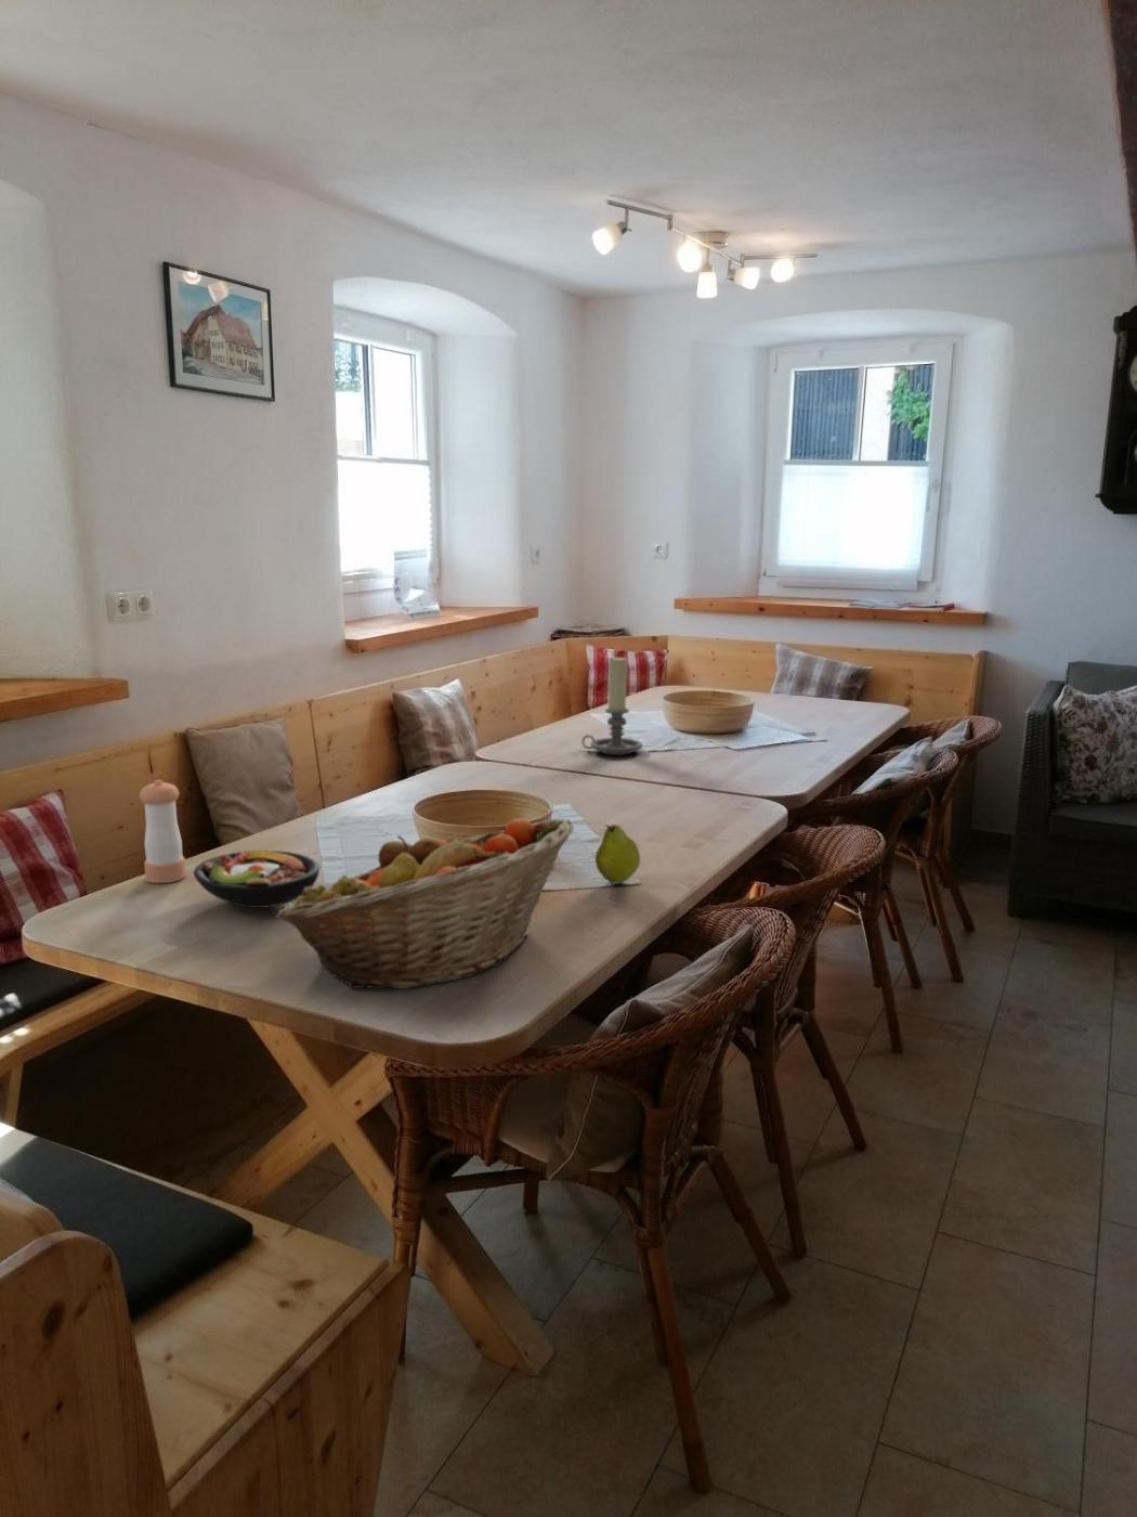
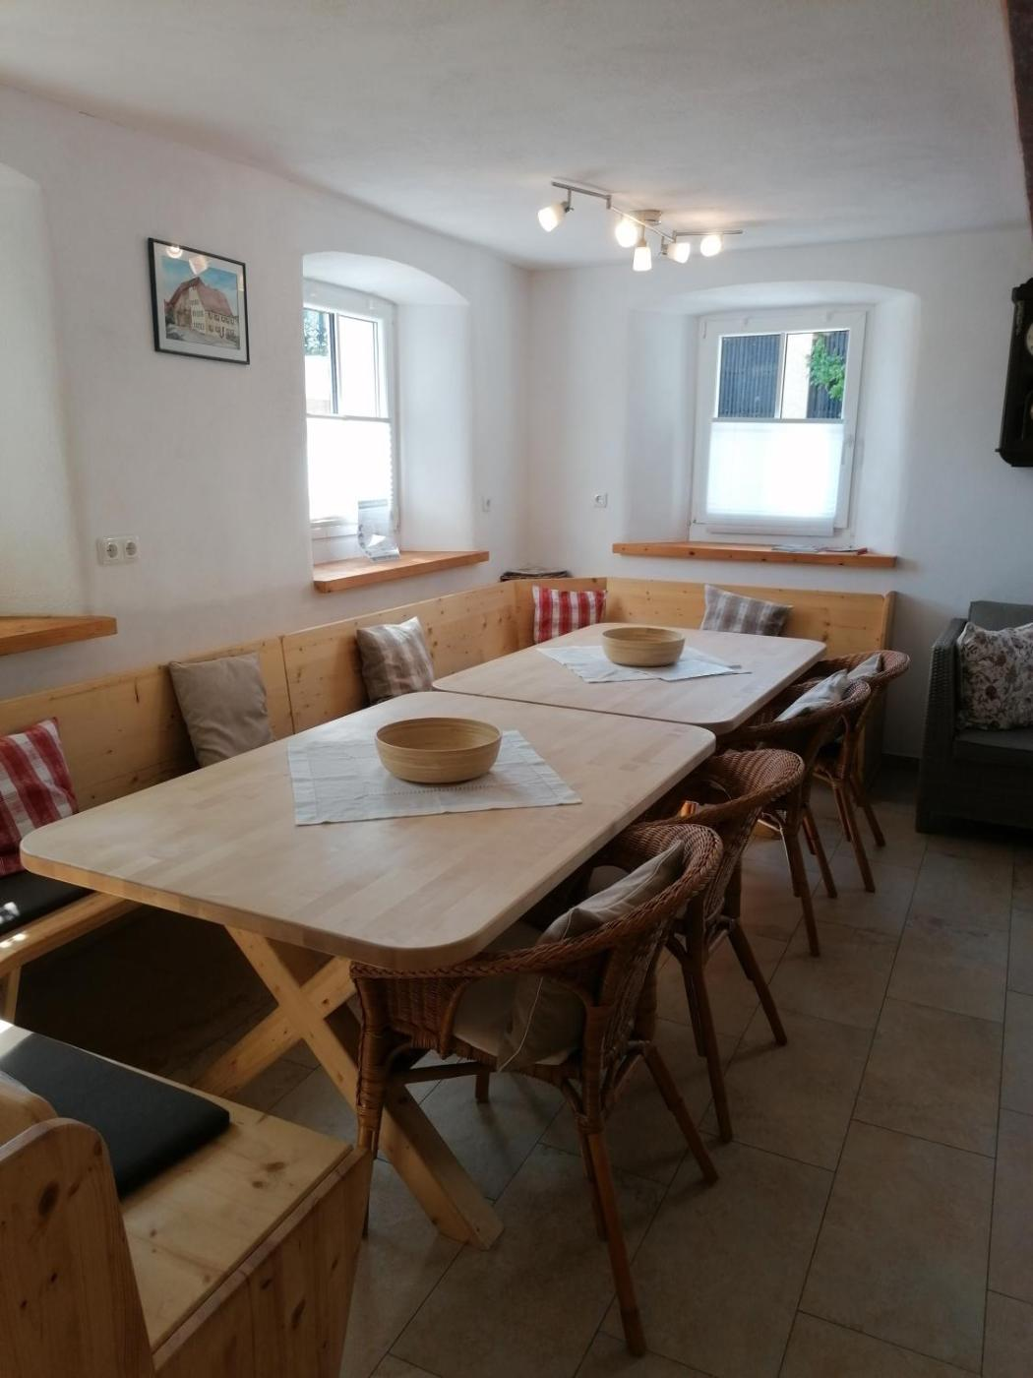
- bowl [192,849,320,909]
- candle holder [580,655,644,756]
- fruit [595,823,641,885]
- fruit basket [275,817,574,990]
- pepper shaker [139,779,188,884]
